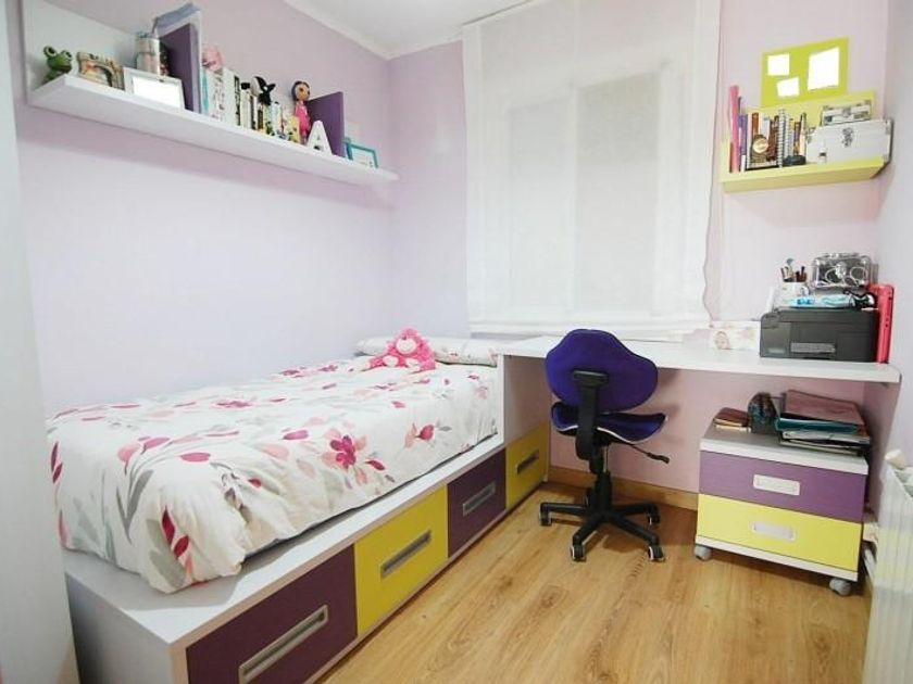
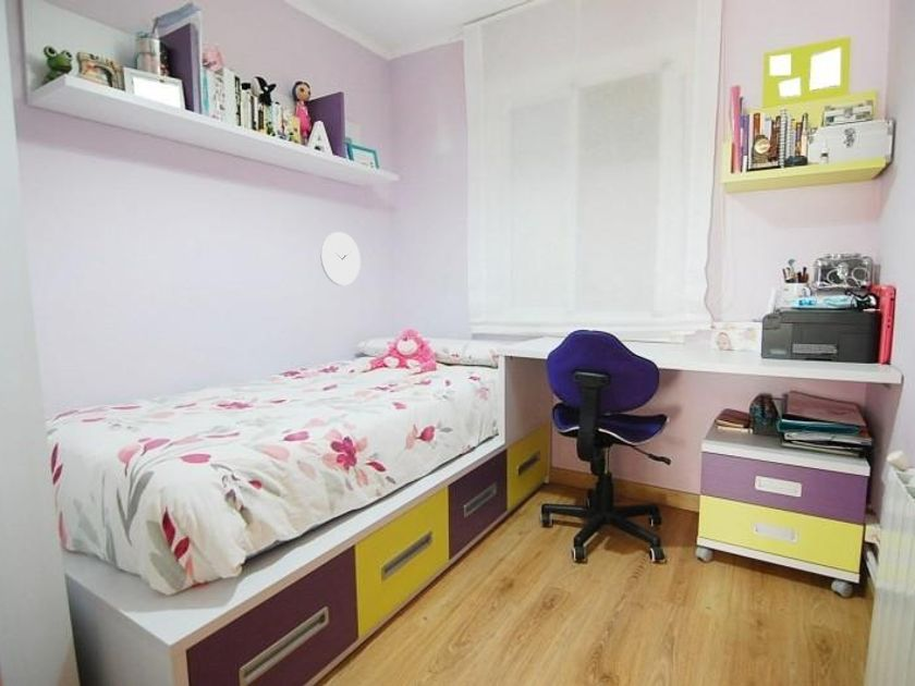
+ wall clock [319,231,362,286]
